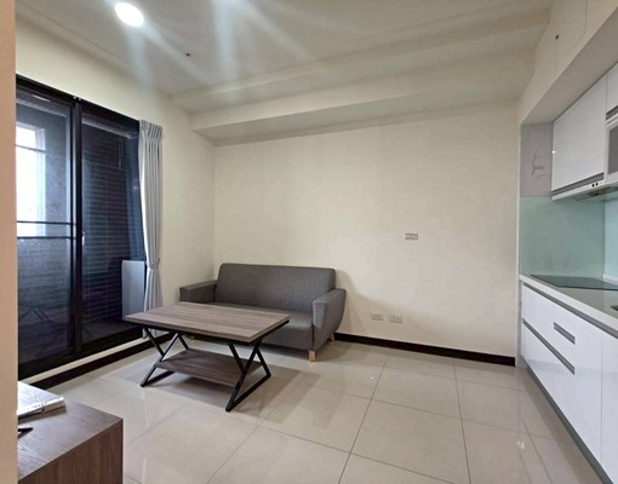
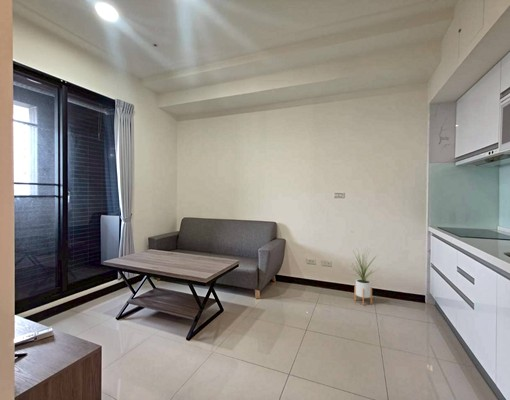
+ house plant [352,249,379,306]
